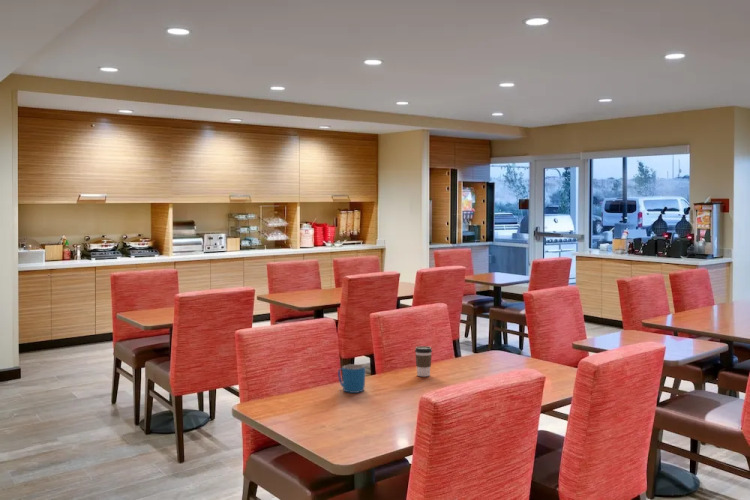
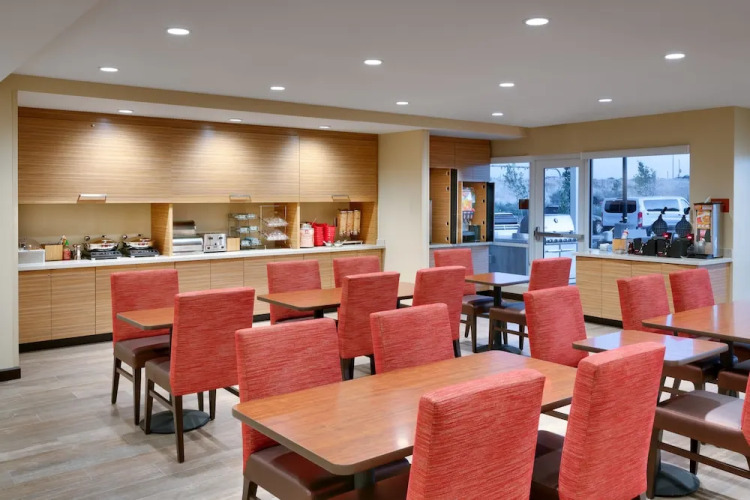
- mug [337,363,366,394]
- coffee cup [414,345,433,377]
